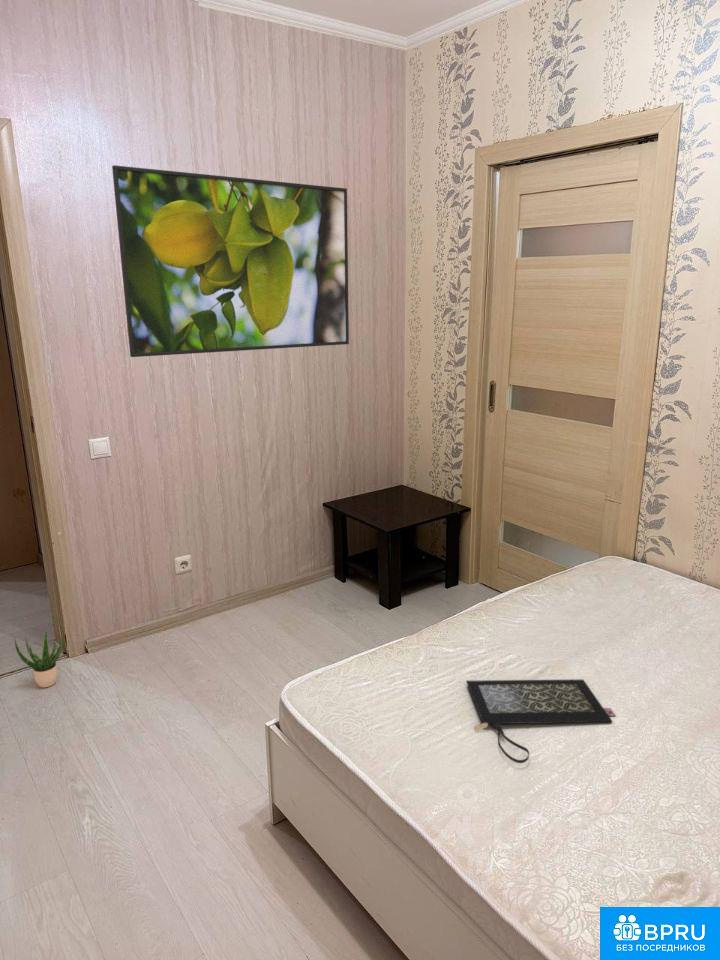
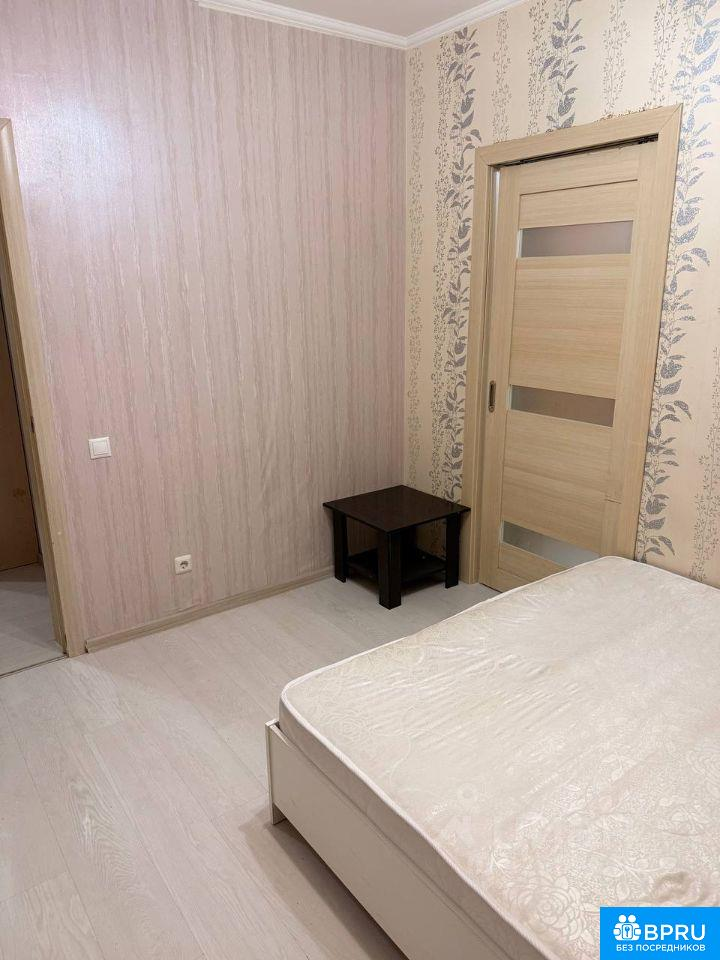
- clutch bag [465,678,617,764]
- potted plant [14,628,65,688]
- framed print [111,164,350,358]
